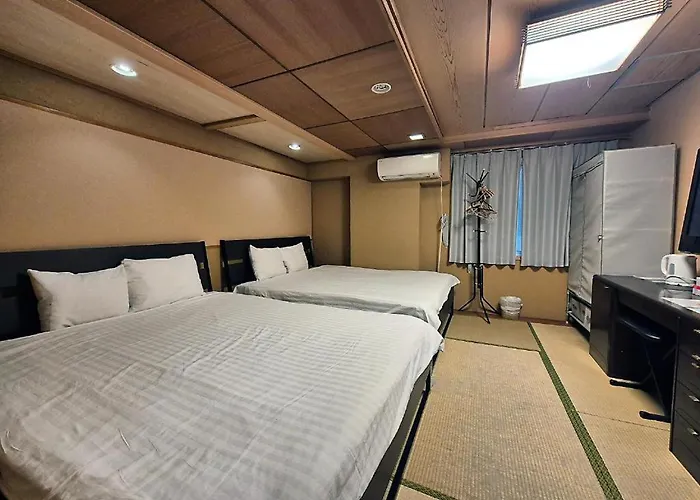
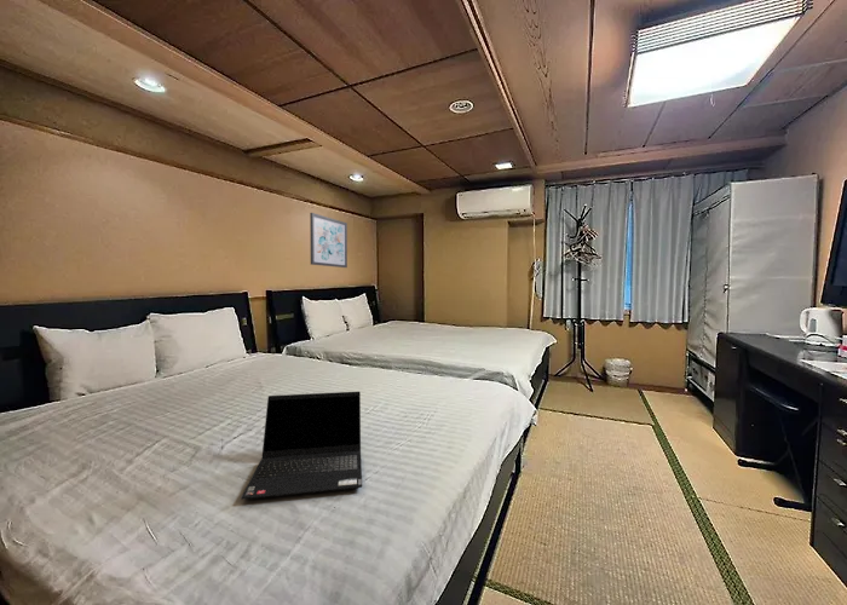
+ wall art [309,212,348,269]
+ laptop computer [240,391,363,501]
